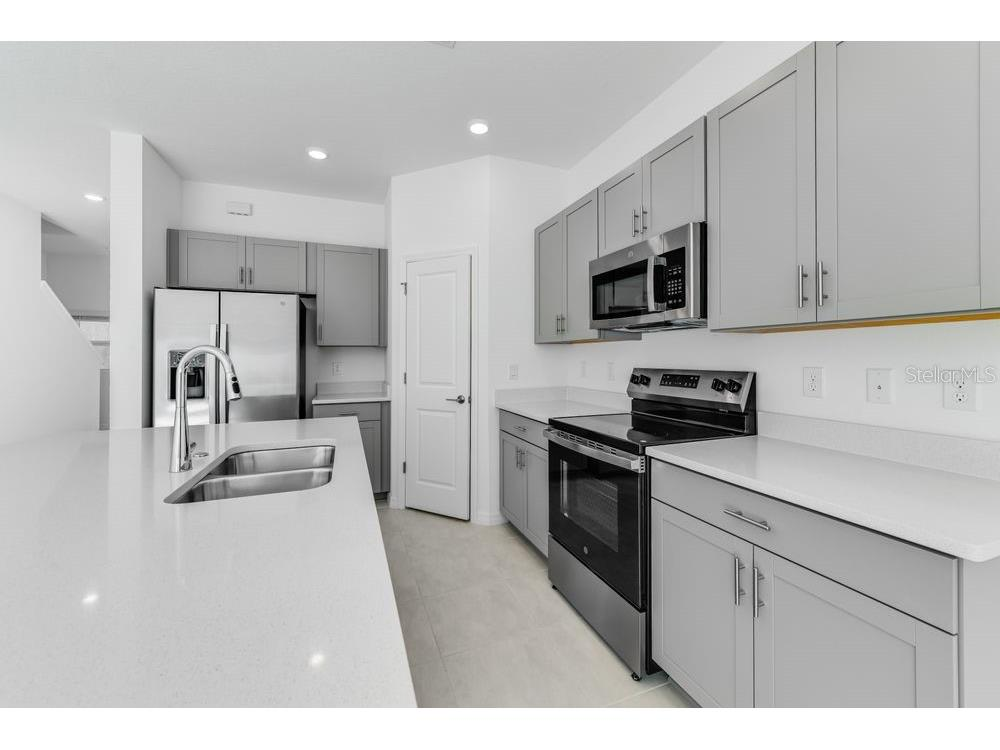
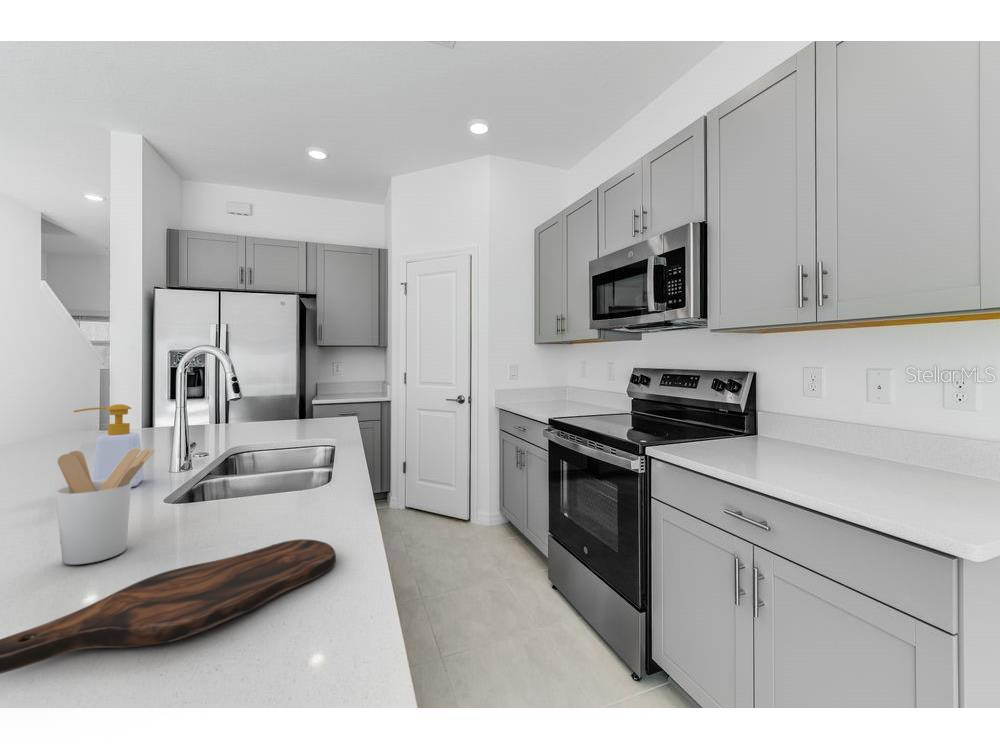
+ utensil holder [55,447,156,566]
+ soap bottle [73,403,145,488]
+ cutting board [0,538,337,675]
